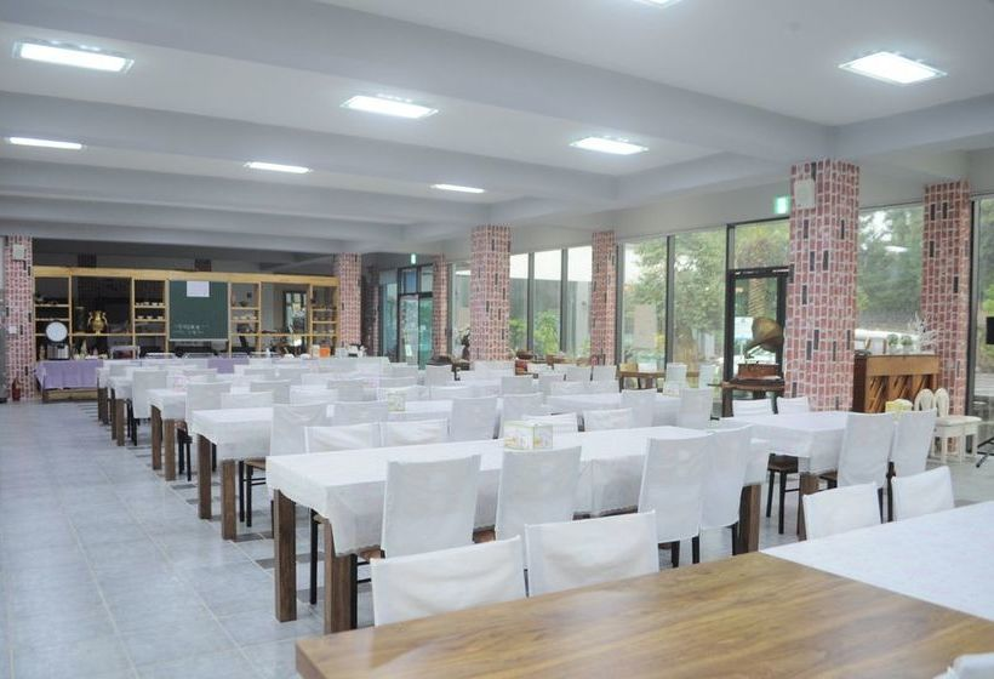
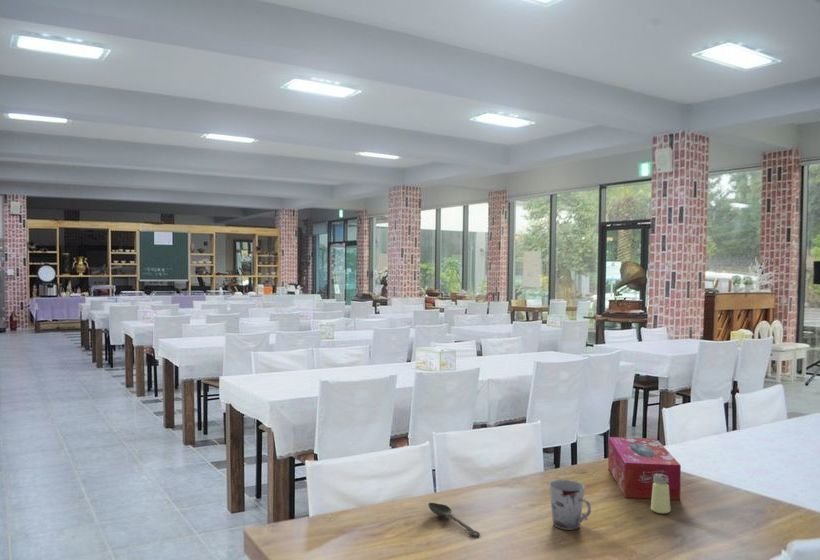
+ cup [548,479,592,531]
+ spoon [427,502,481,537]
+ saltshaker [650,474,671,515]
+ tissue box [607,436,682,501]
